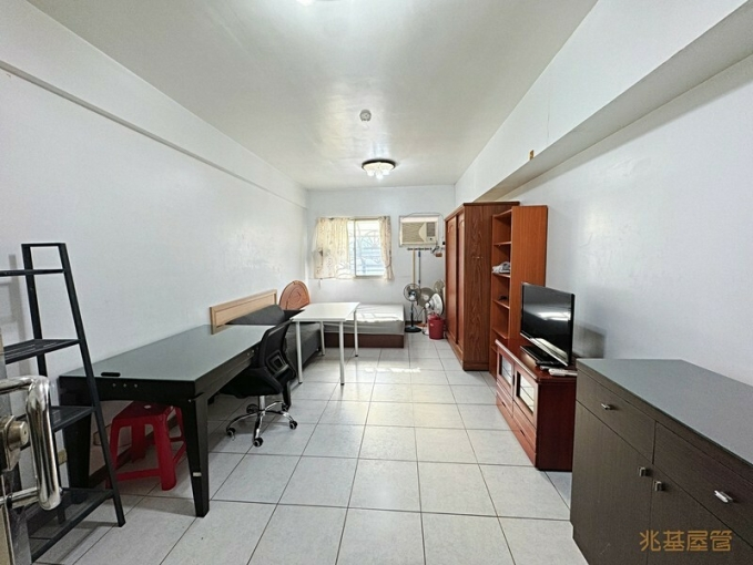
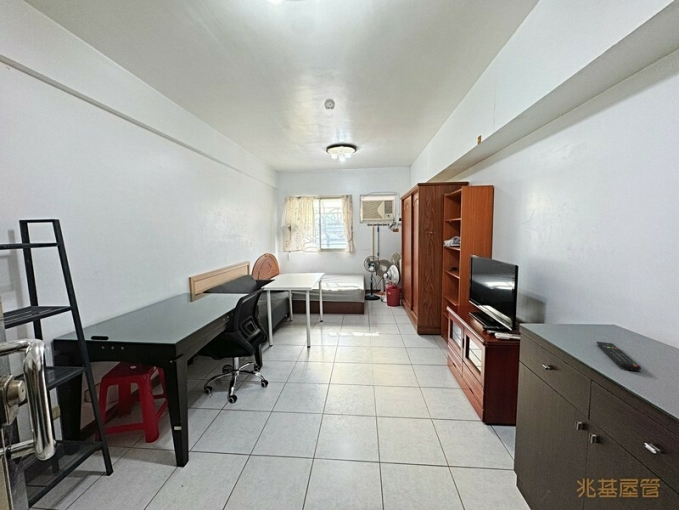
+ remote control [596,341,642,372]
